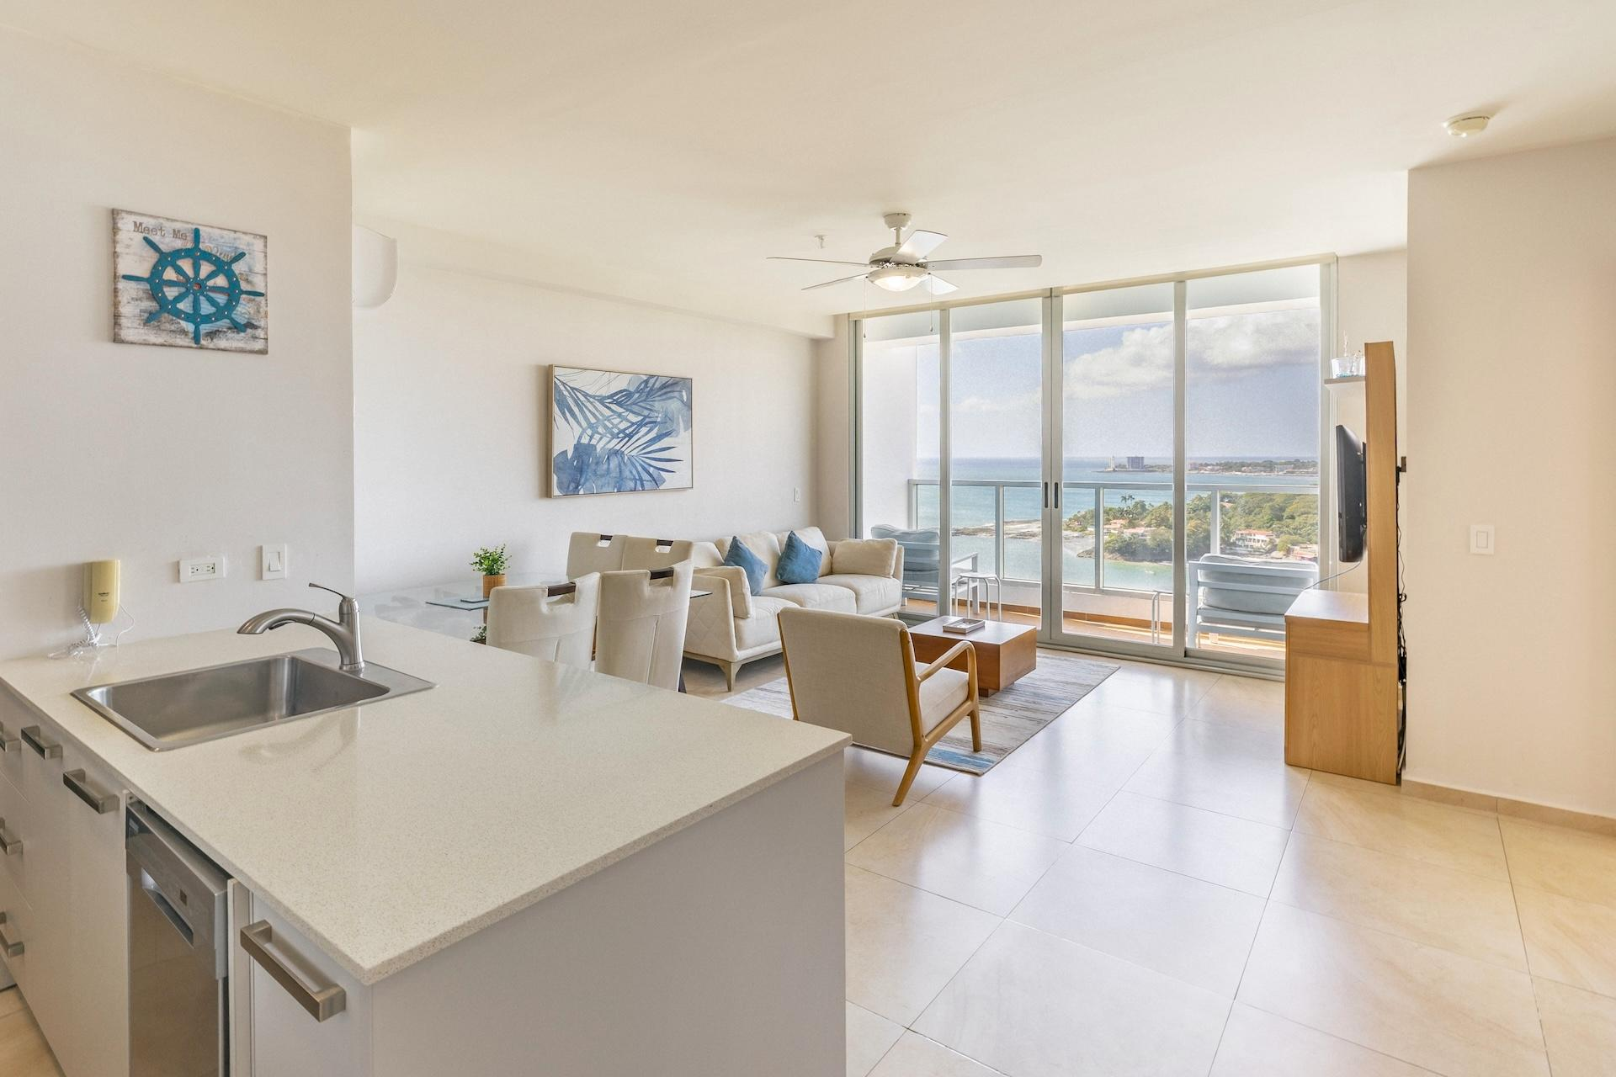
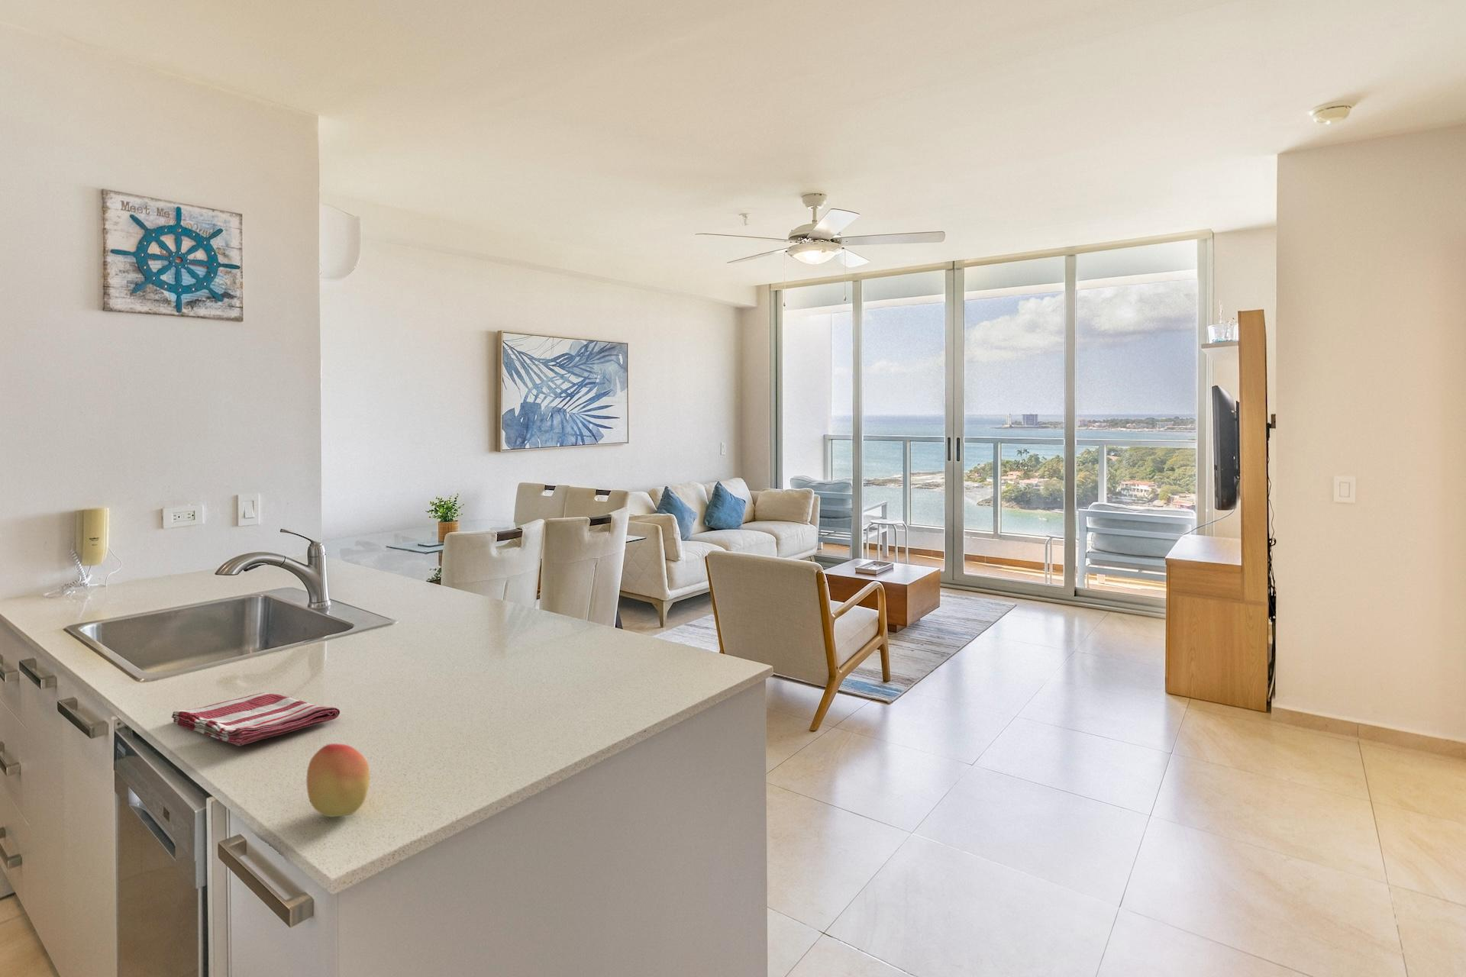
+ dish towel [171,691,340,747]
+ fruit [305,743,370,818]
